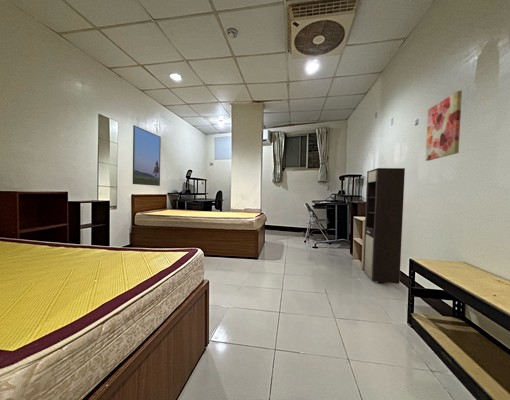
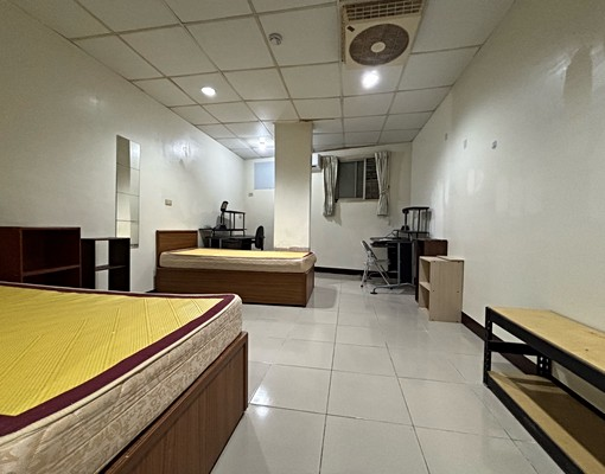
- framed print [132,124,162,187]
- wall art [425,90,463,162]
- cabinet [362,167,406,286]
